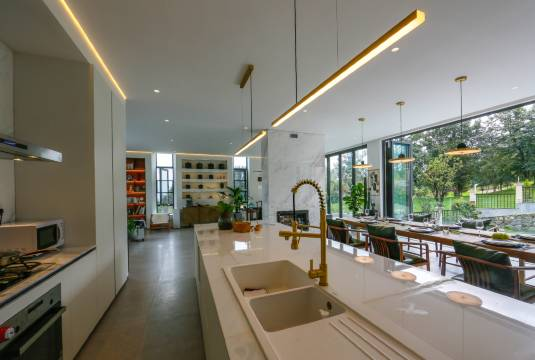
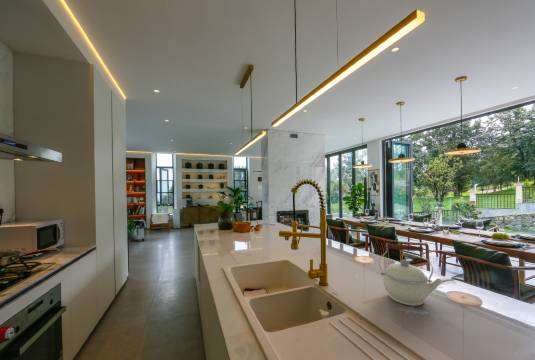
+ kettle [378,242,443,307]
